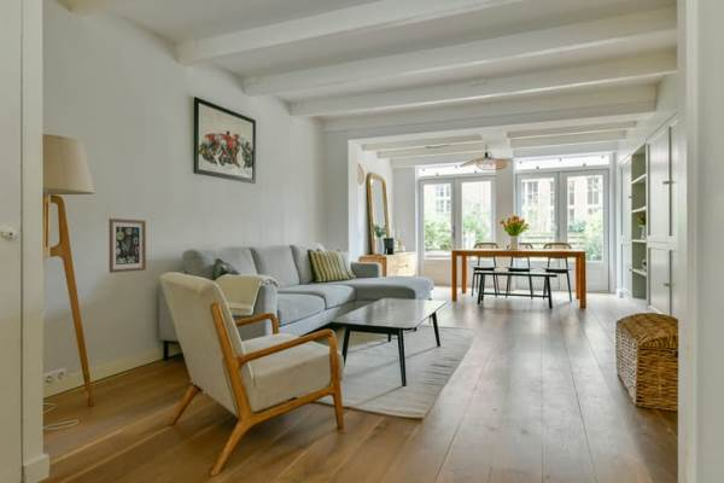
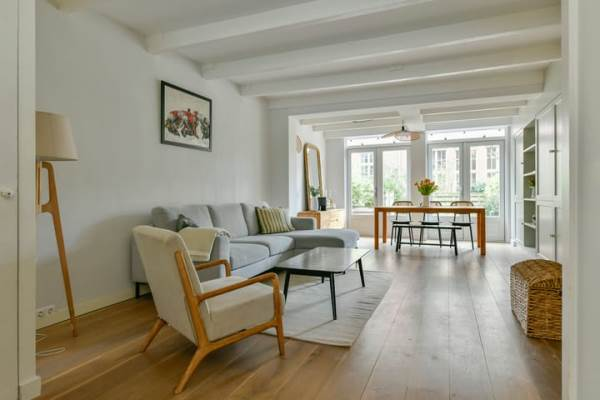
- wall art [107,217,147,274]
